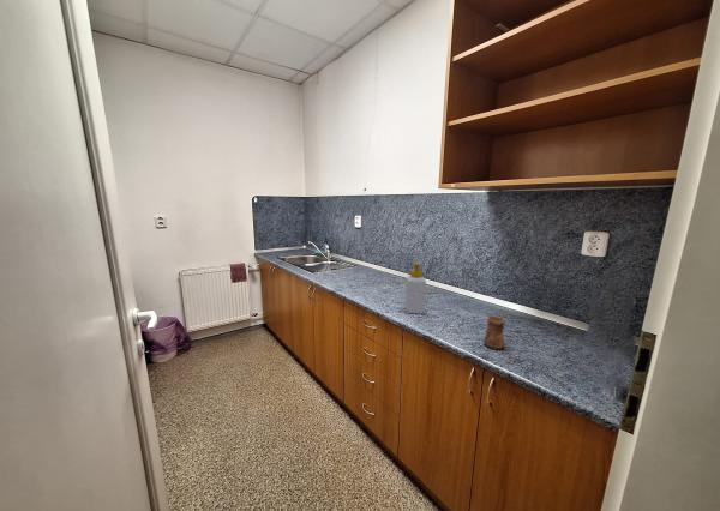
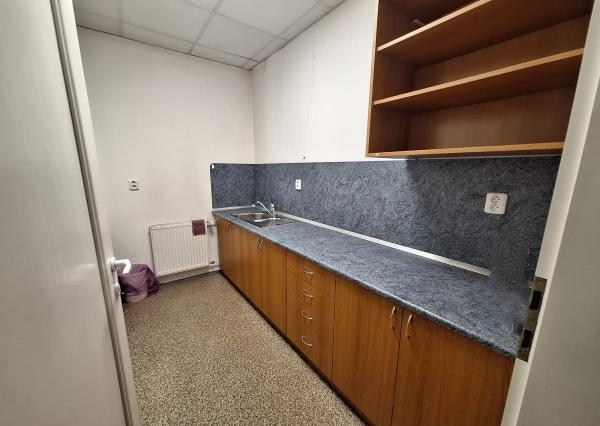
- cup [482,315,506,350]
- soap bottle [404,261,427,315]
